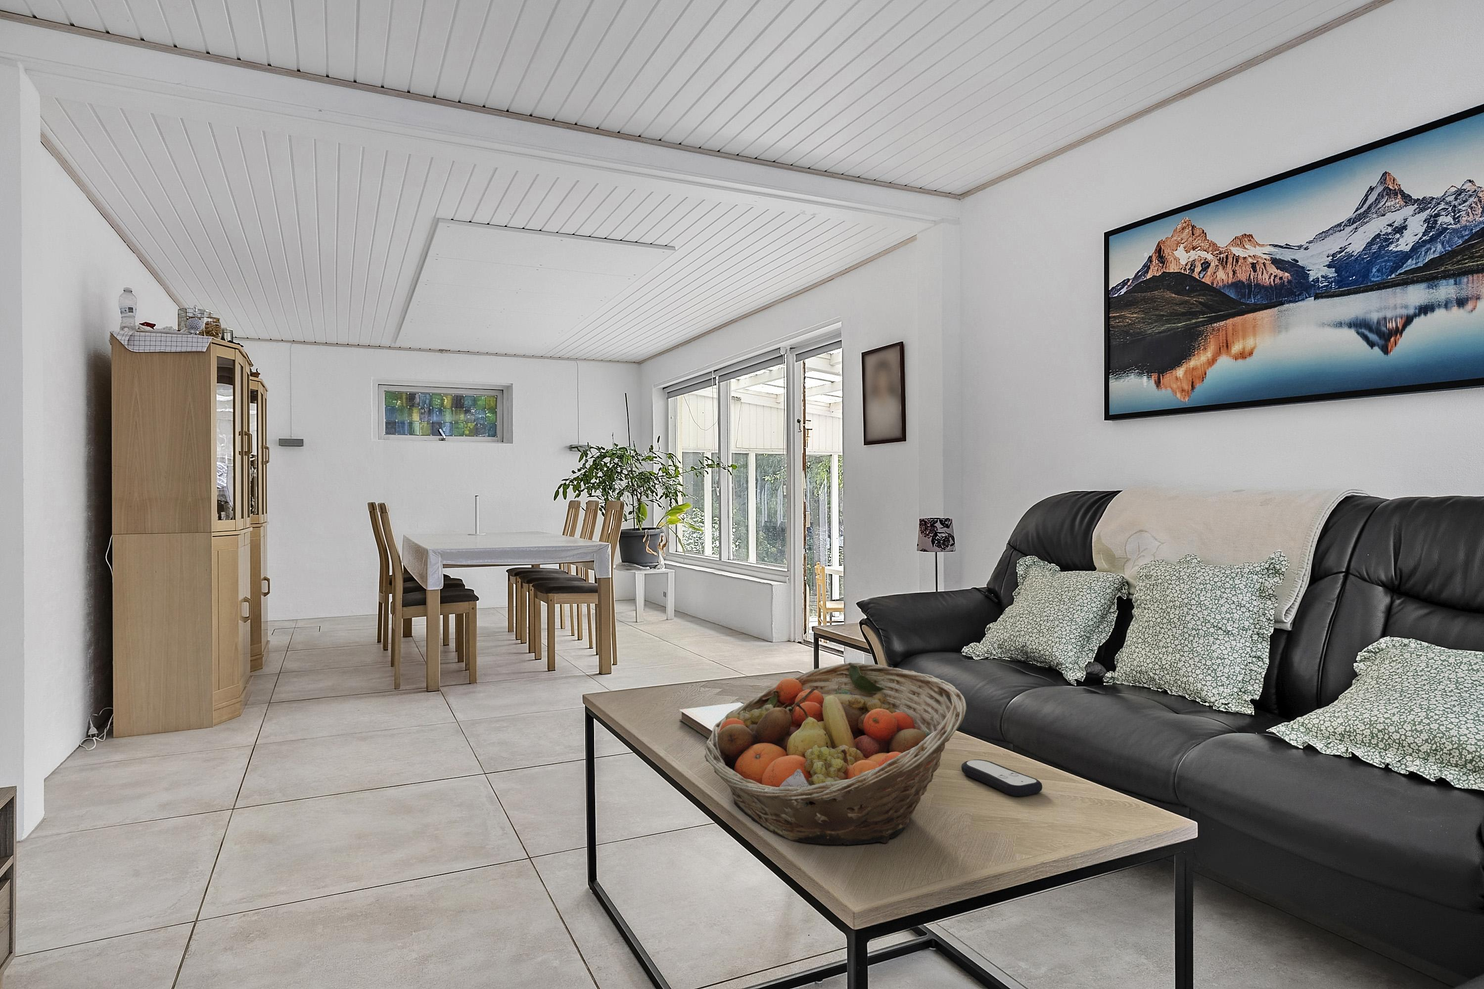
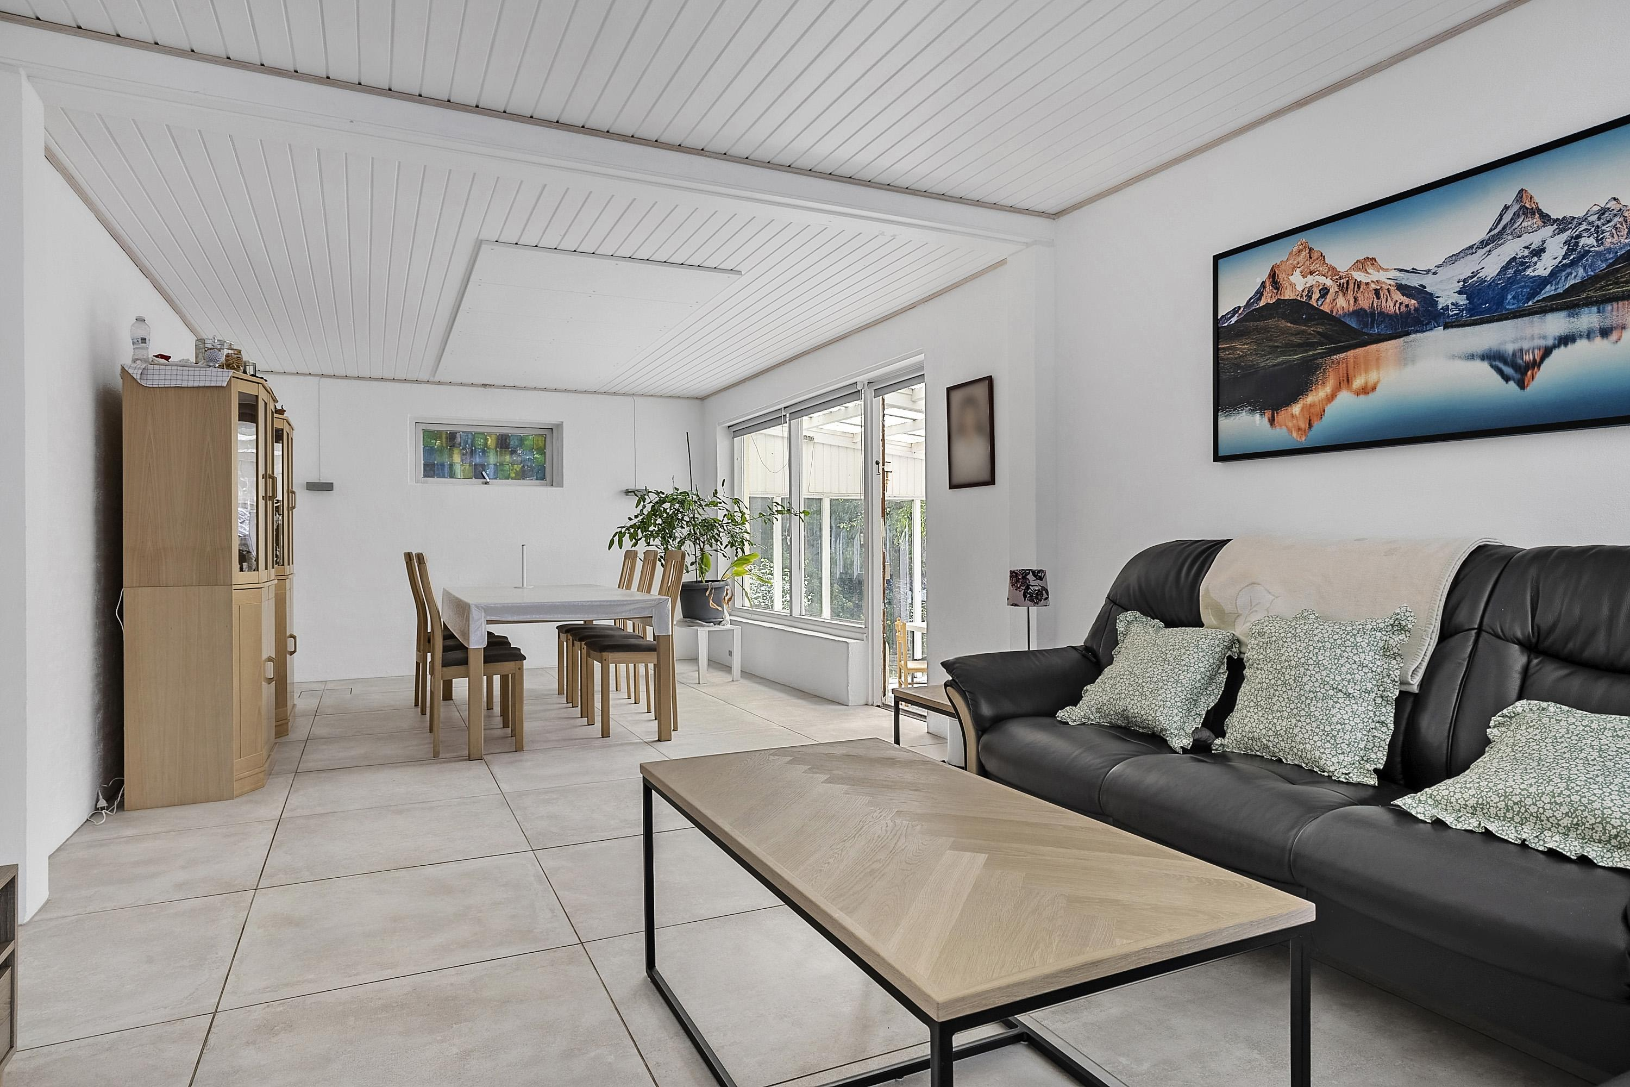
- hardcover book [679,702,744,740]
- fruit basket [704,662,967,846]
- remote control [961,759,1042,797]
